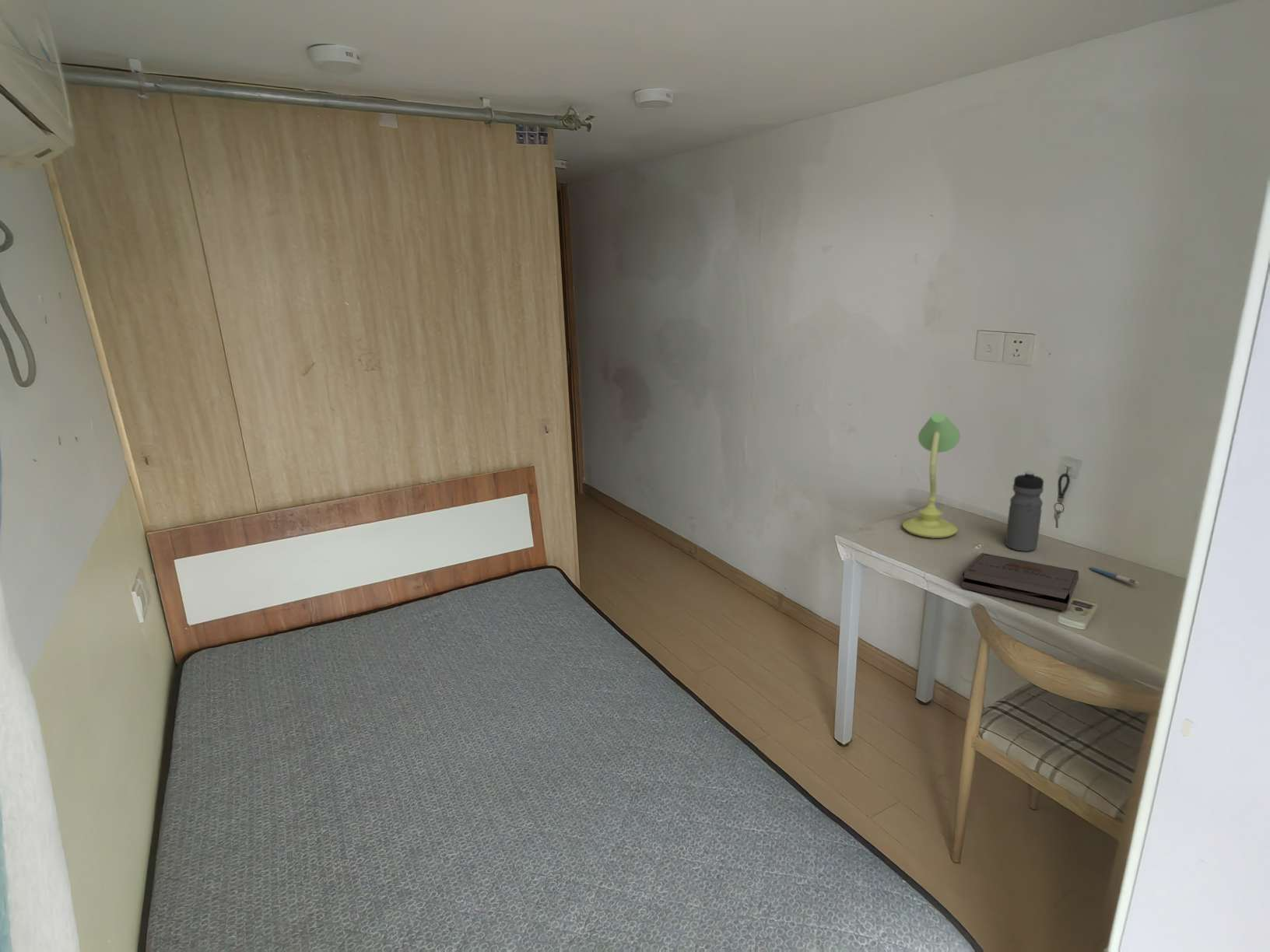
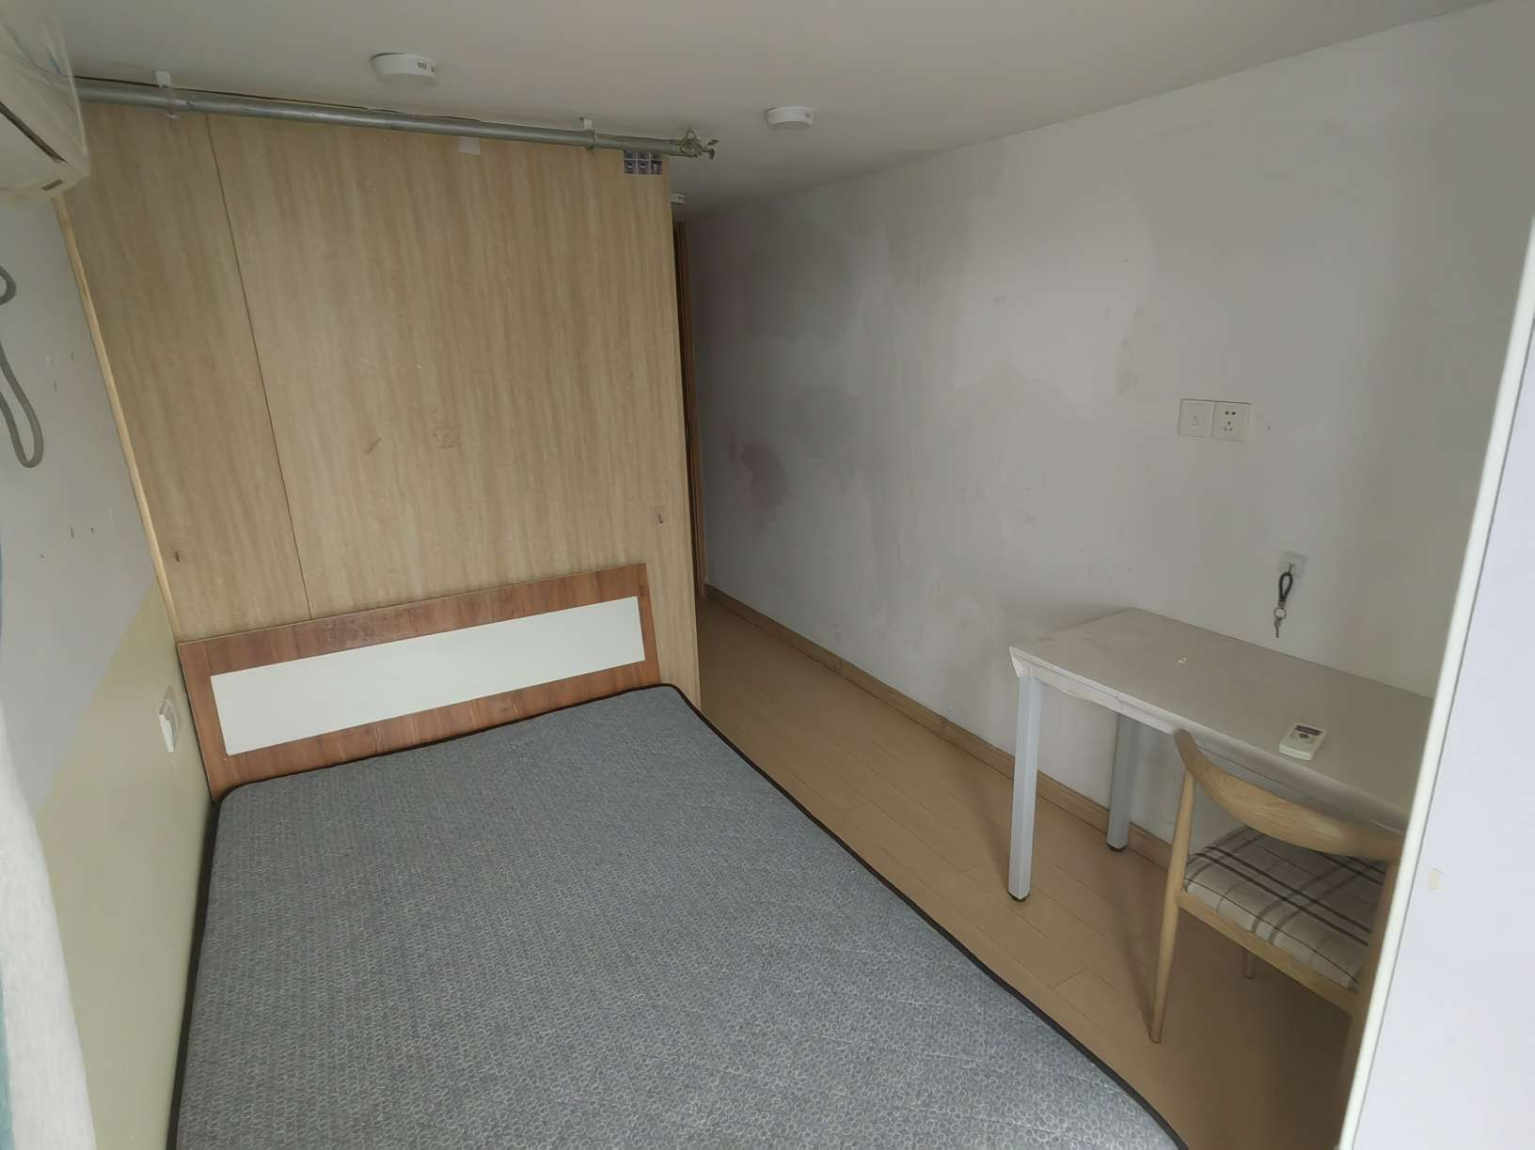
- pen [1089,567,1140,585]
- pizza box [961,552,1079,611]
- water bottle [1005,471,1044,552]
- table lamp [902,411,961,539]
